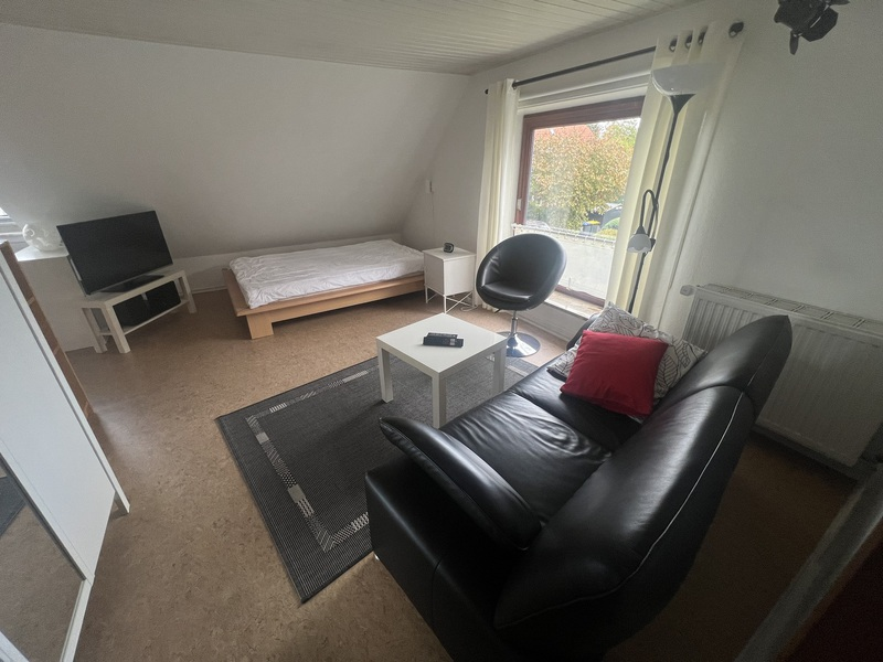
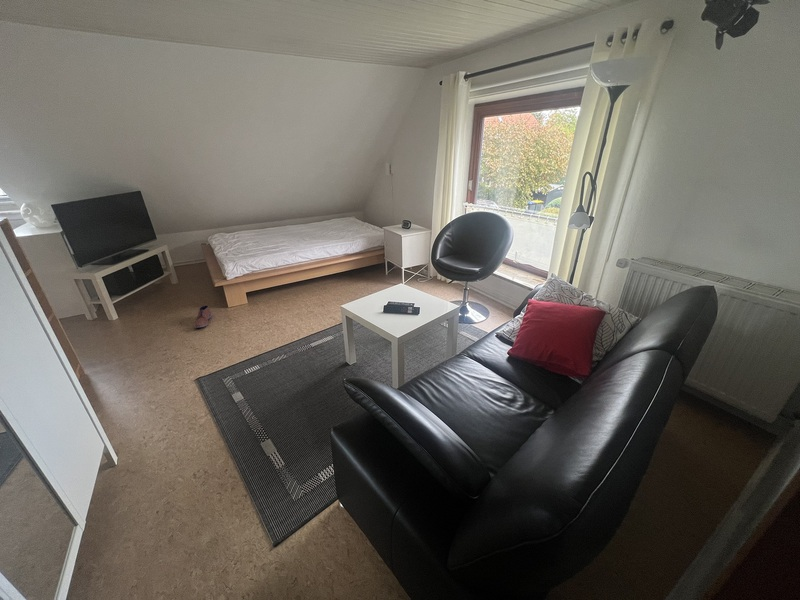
+ shoe [193,303,213,329]
